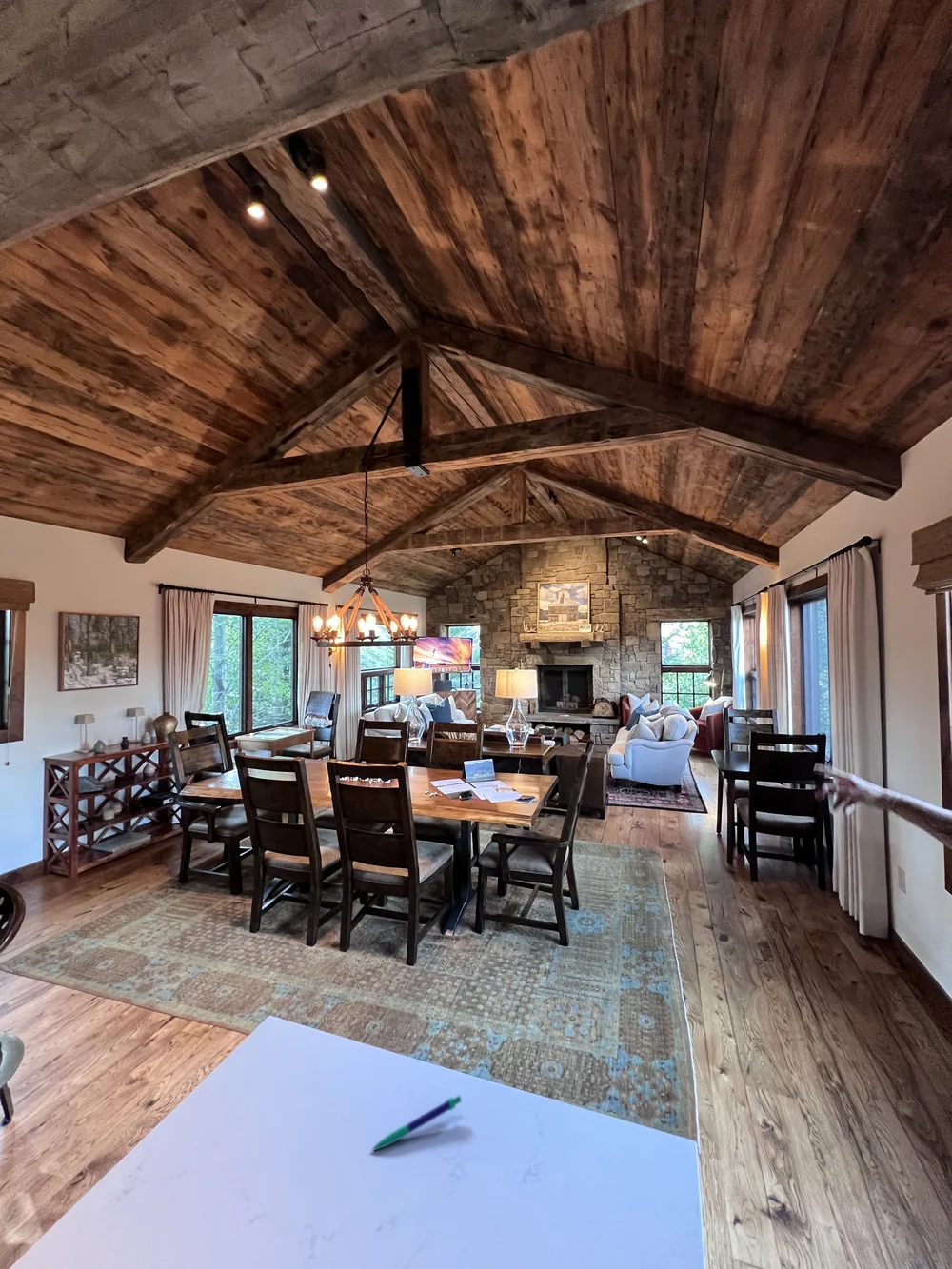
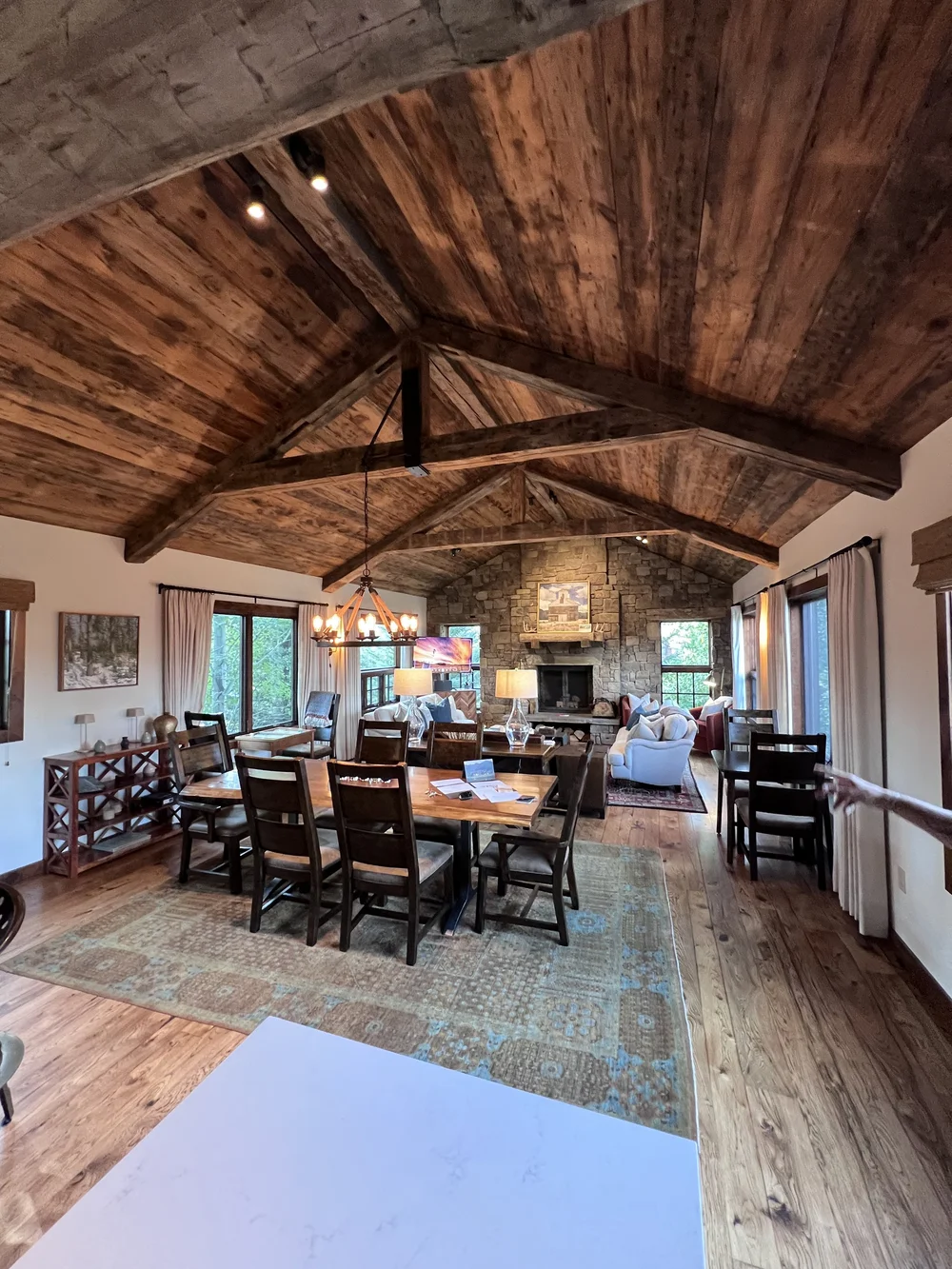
- pen [369,1095,463,1152]
